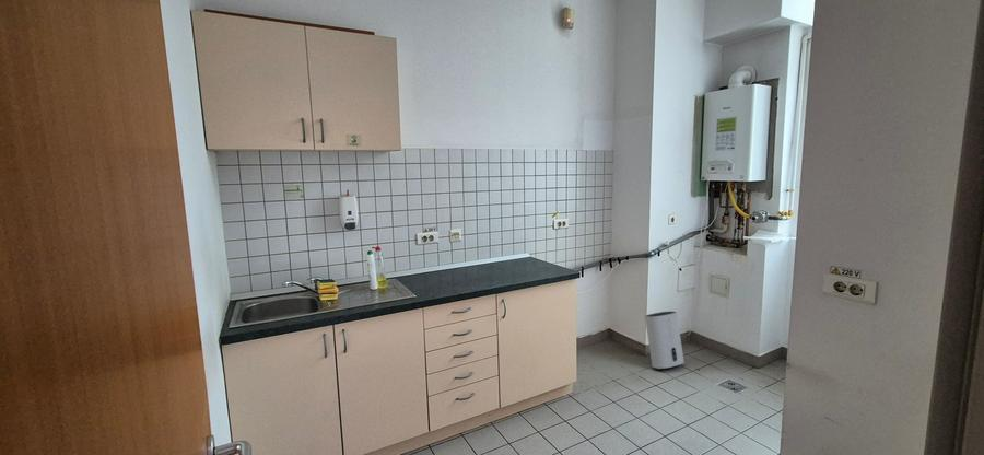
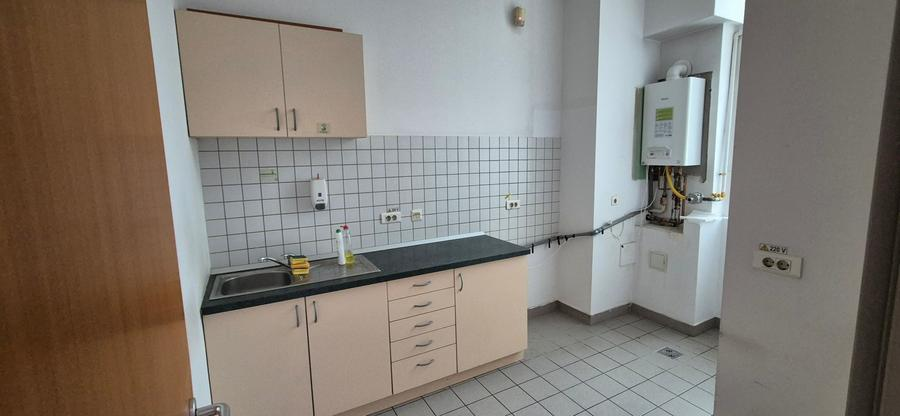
- air purifier [644,311,686,370]
